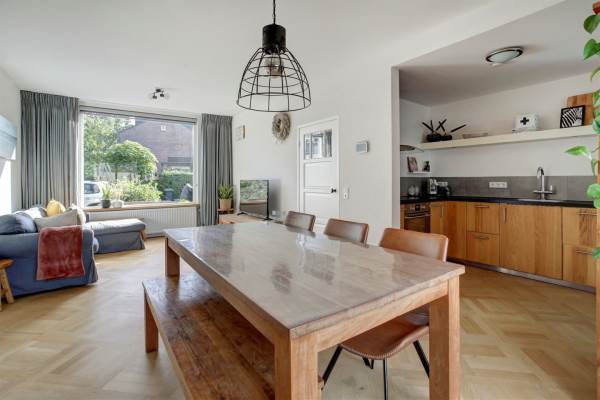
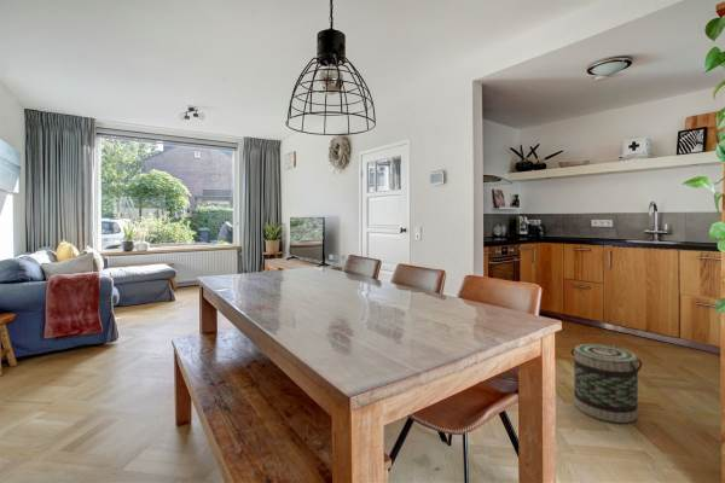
+ basket [569,343,643,424]
